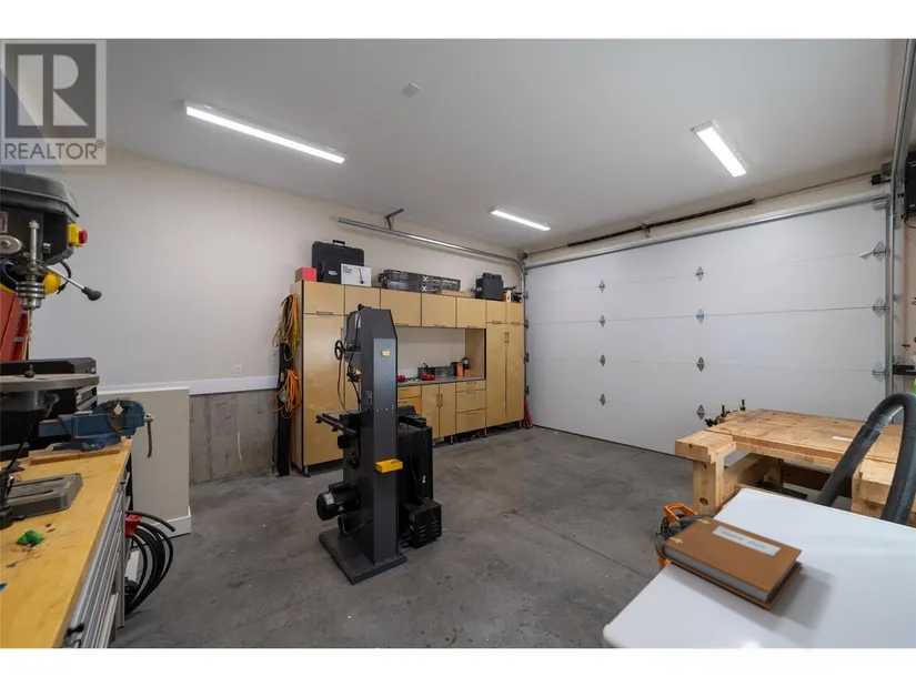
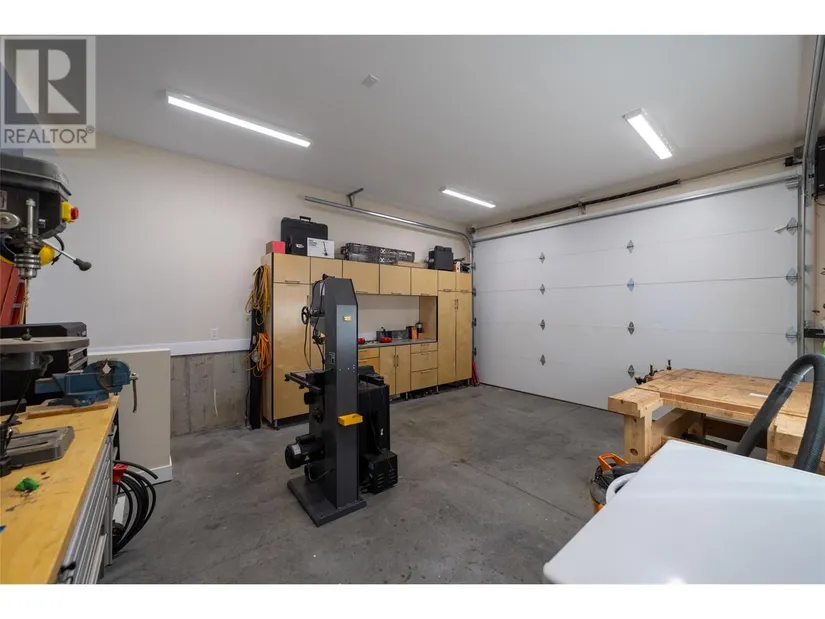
- notebook [658,515,803,610]
